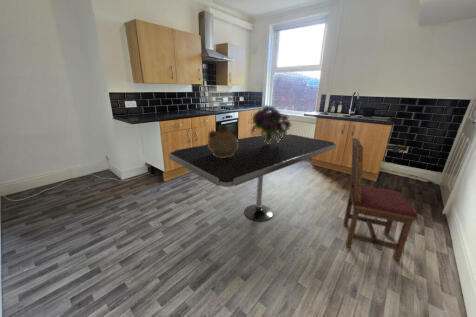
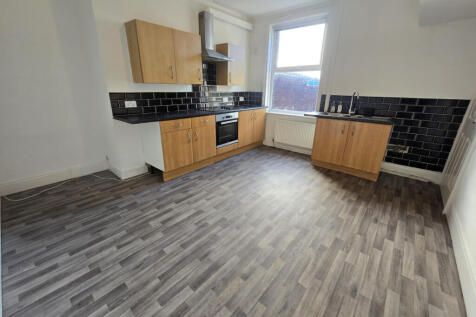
- dining table [168,132,337,222]
- bouquet [248,104,292,144]
- dining chair [342,137,419,262]
- ceramic jug [207,124,239,158]
